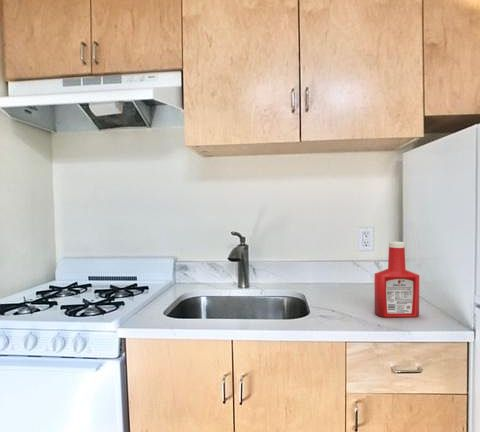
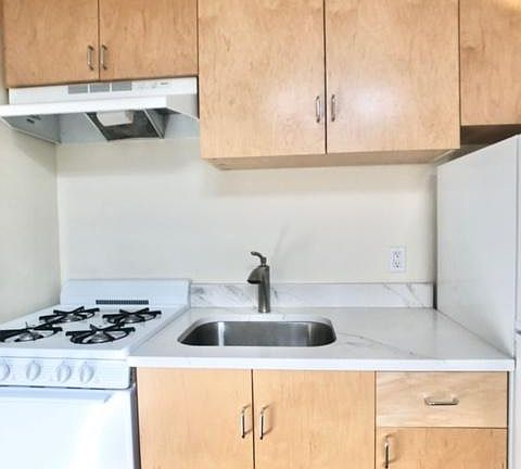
- soap bottle [374,241,420,318]
